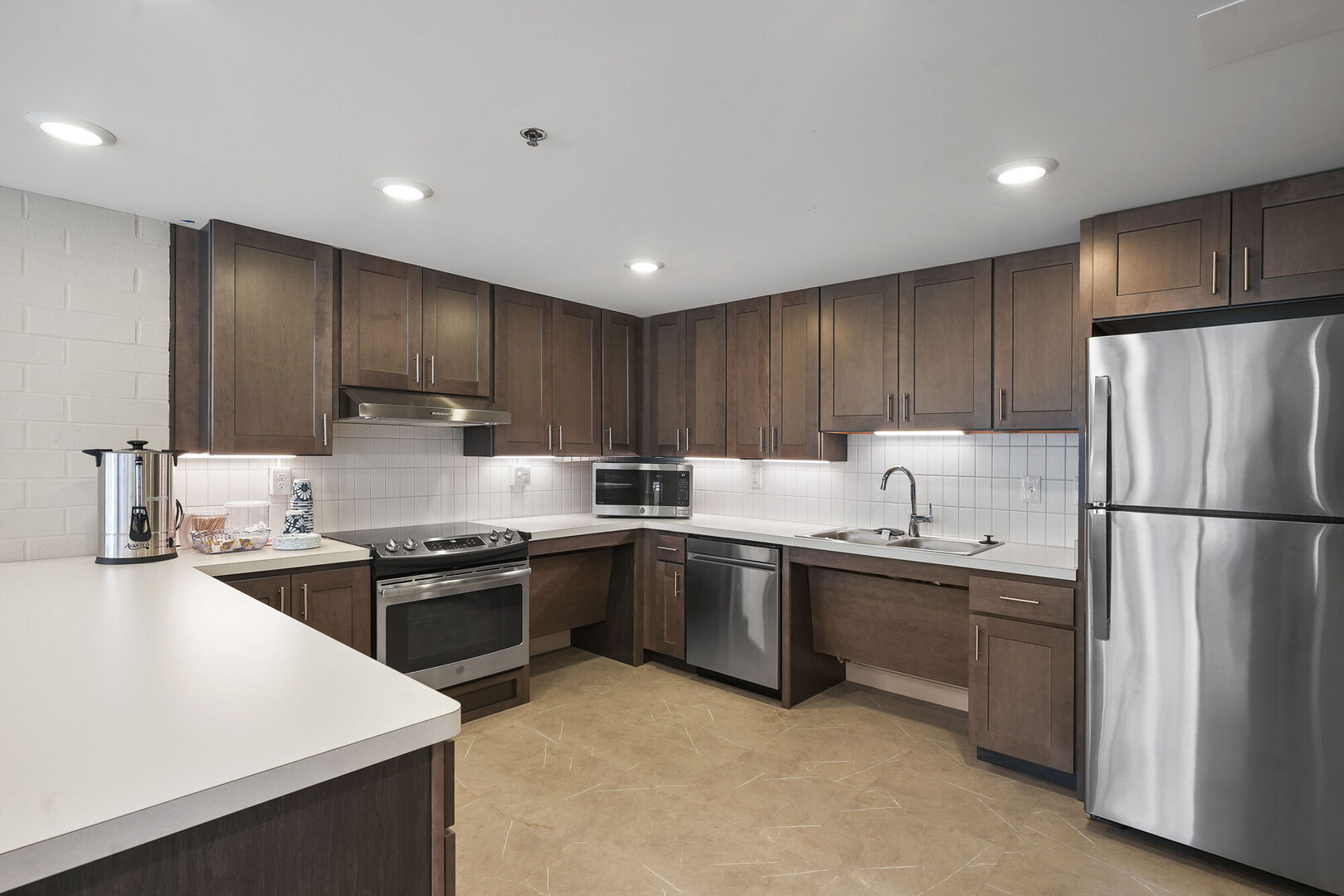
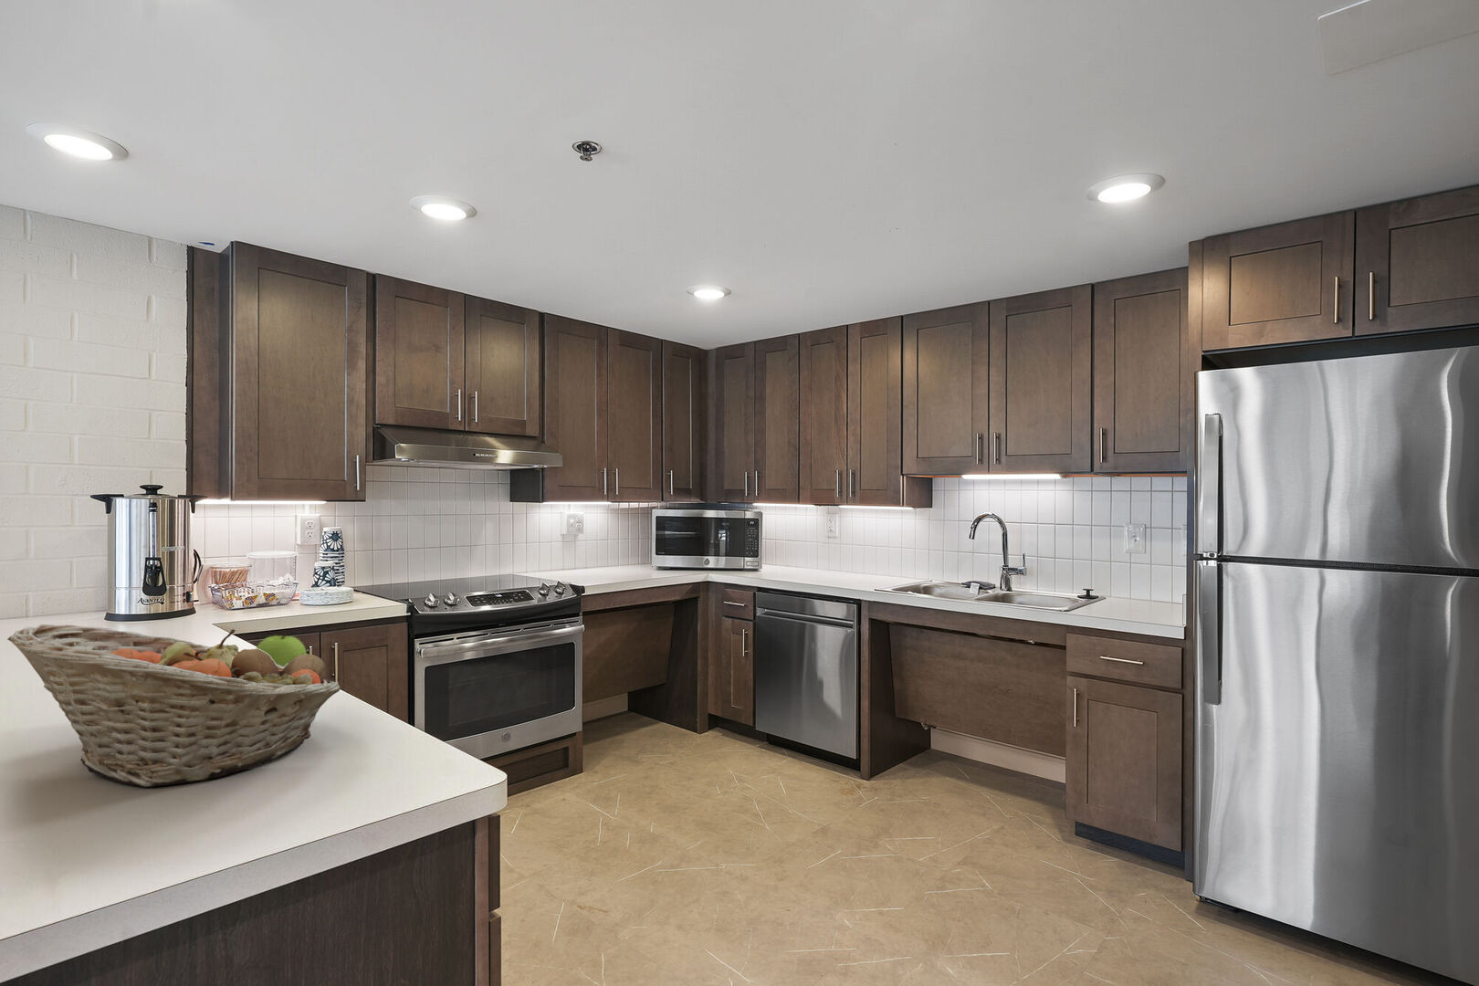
+ fruit basket [7,624,340,788]
+ apple [254,635,308,667]
